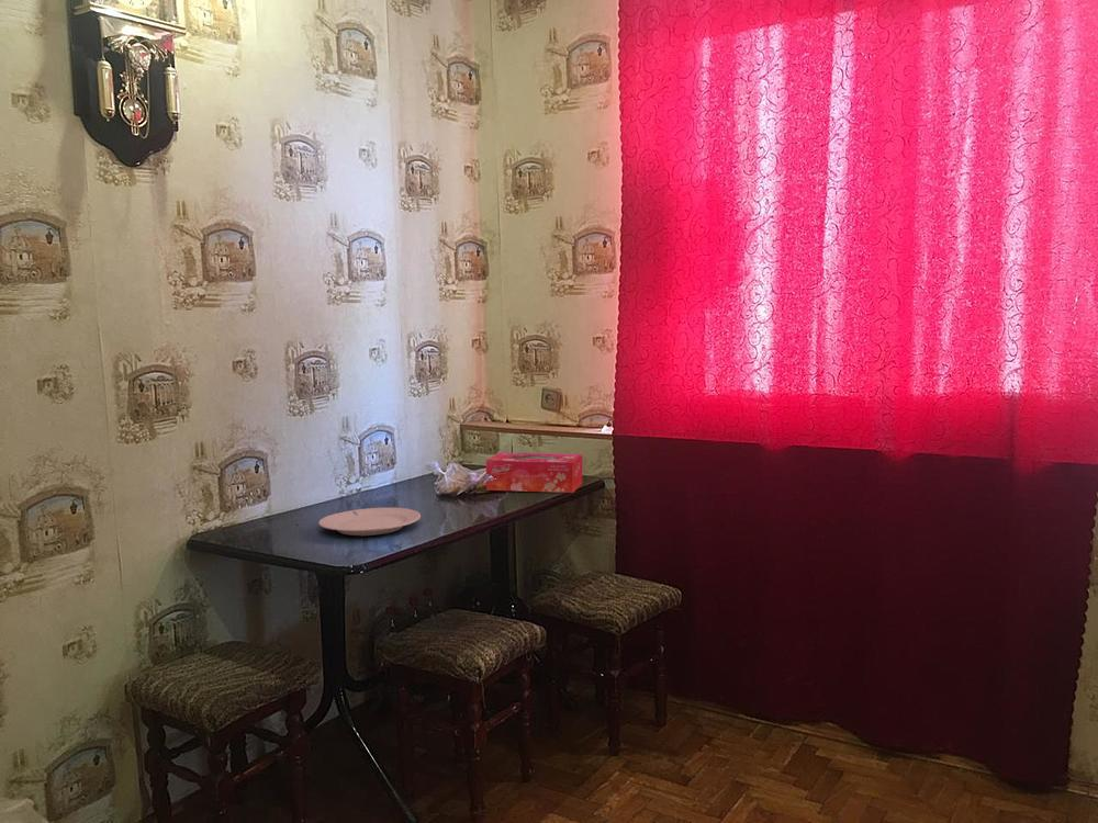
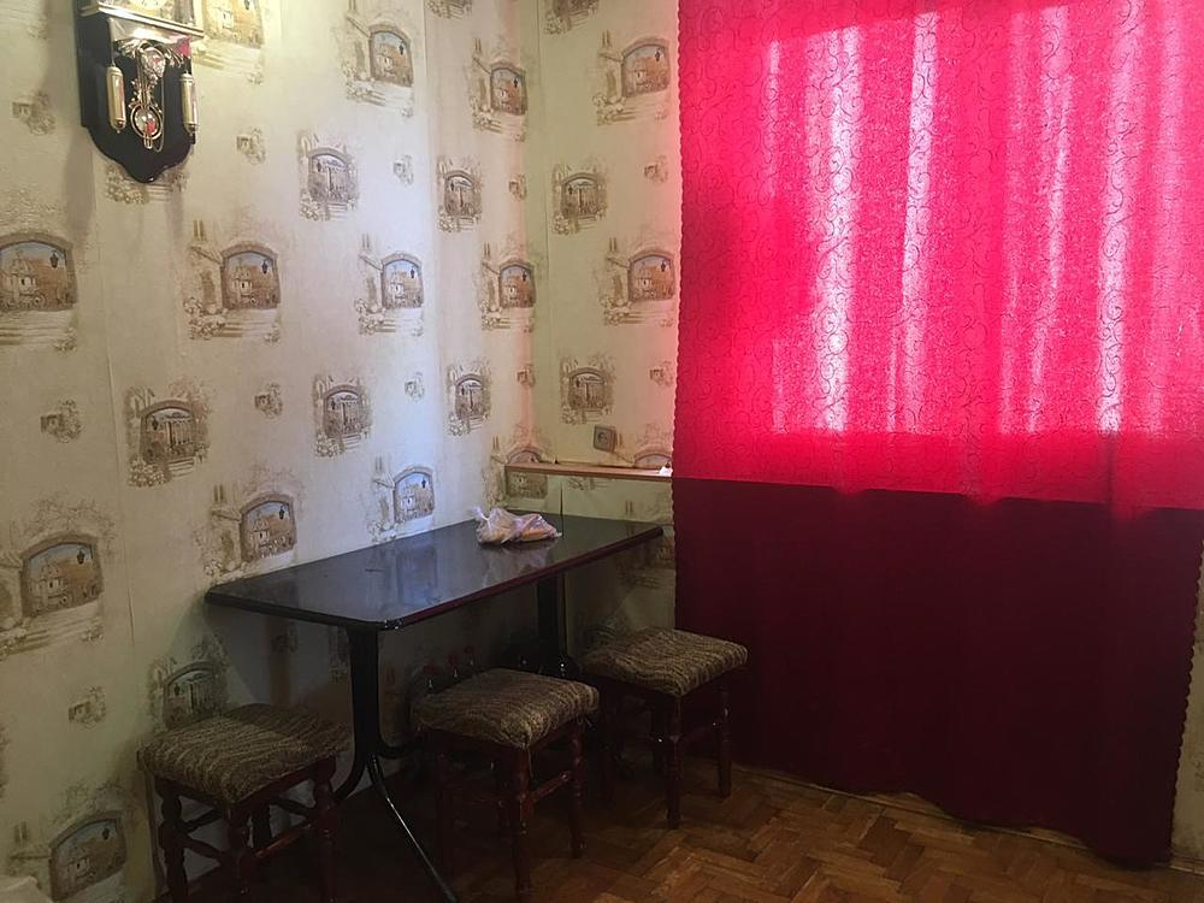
- tissue box [485,452,584,494]
- chinaware [317,507,422,537]
